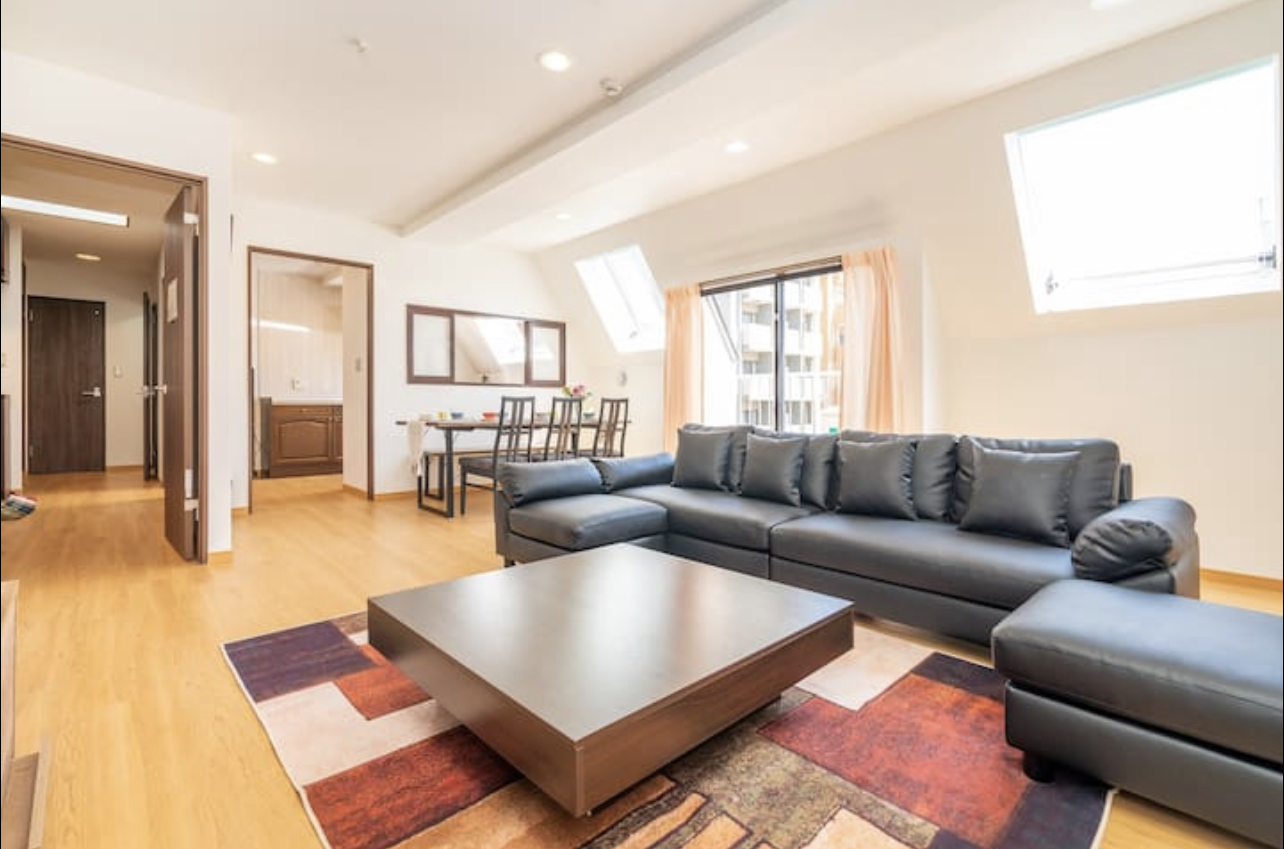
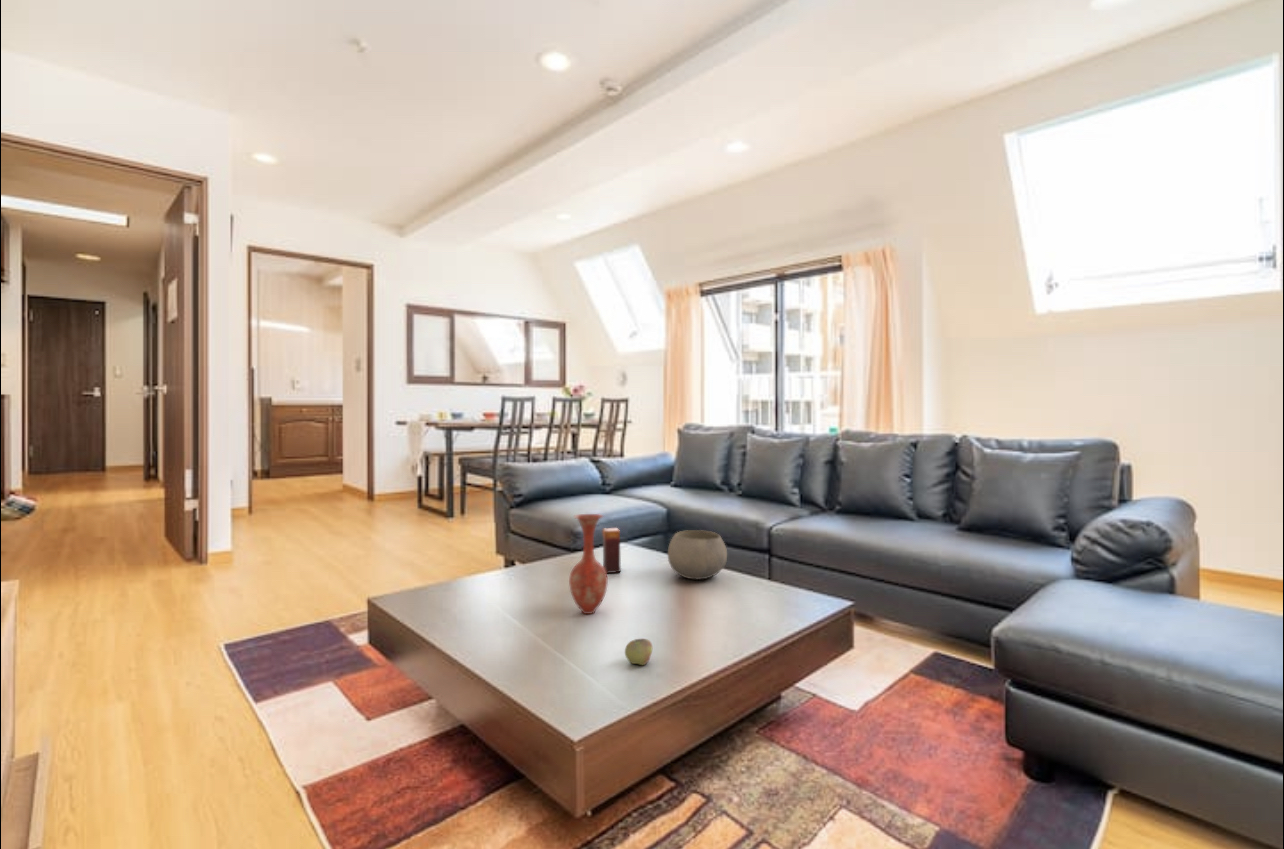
+ bowl [667,529,728,581]
+ vase [568,513,609,615]
+ candle [601,527,622,574]
+ apple [624,638,653,666]
